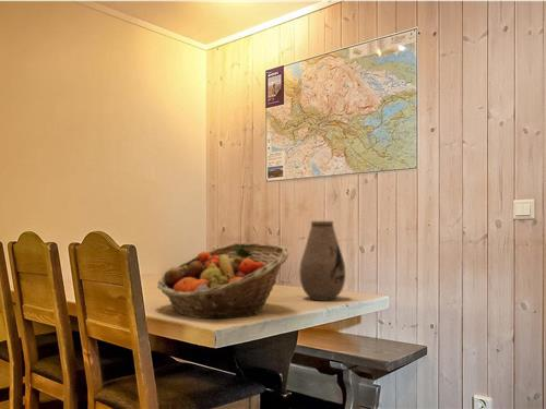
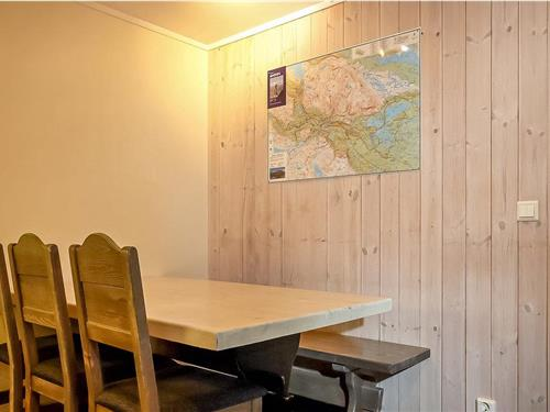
- vase [298,220,346,301]
- fruit basket [156,242,290,320]
